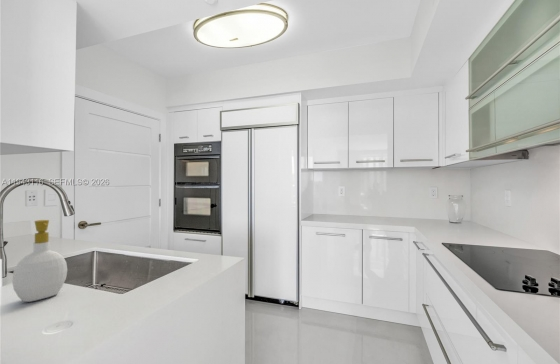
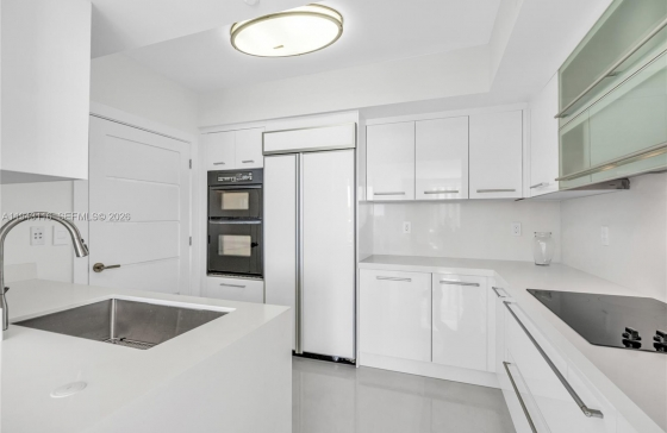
- soap bottle [11,219,68,303]
